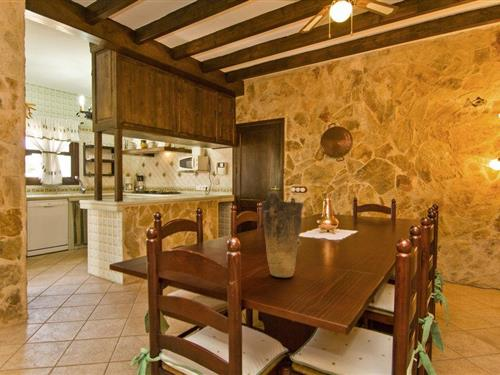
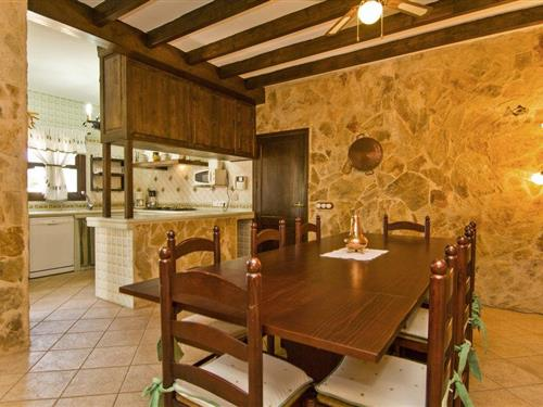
- vase [261,191,304,279]
